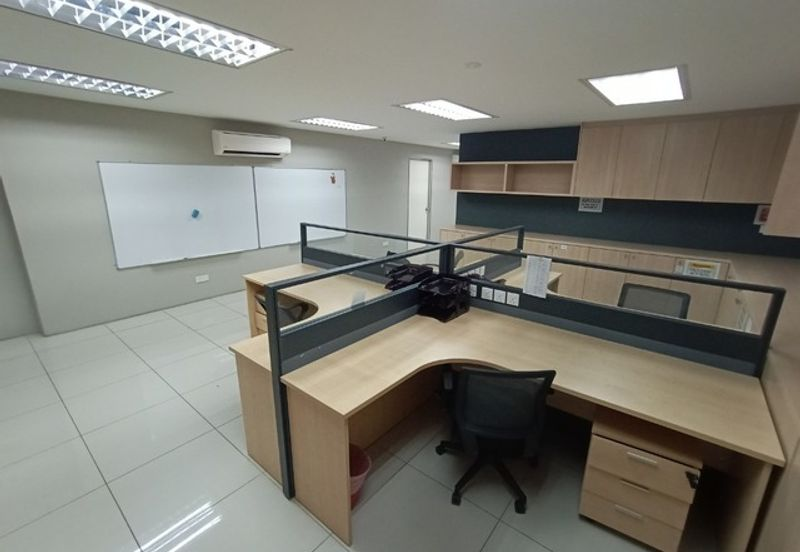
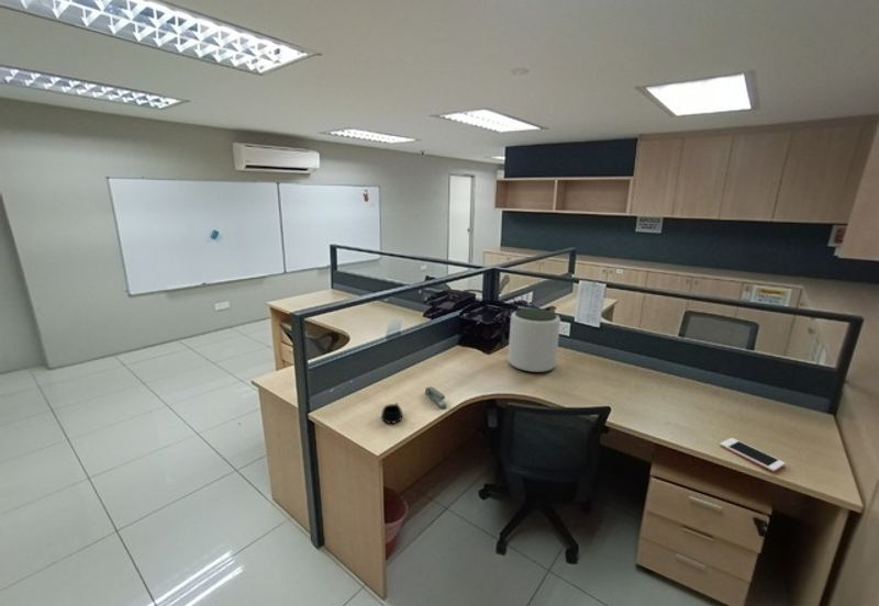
+ stapler [424,385,448,409]
+ mug [380,402,403,425]
+ plant pot [507,307,561,373]
+ cell phone [719,437,786,472]
